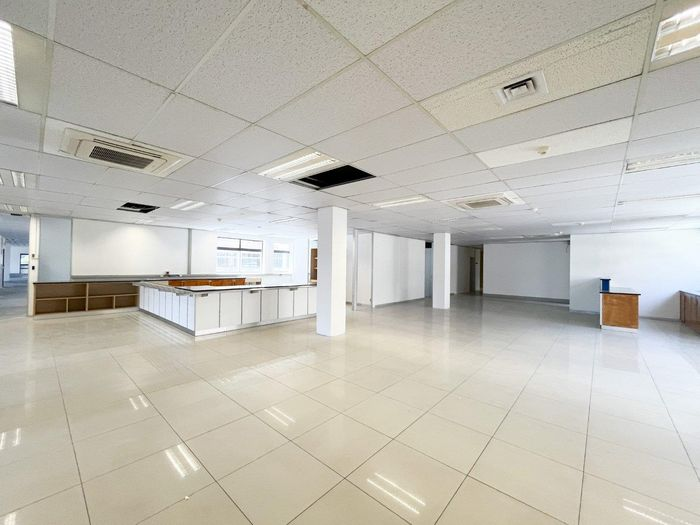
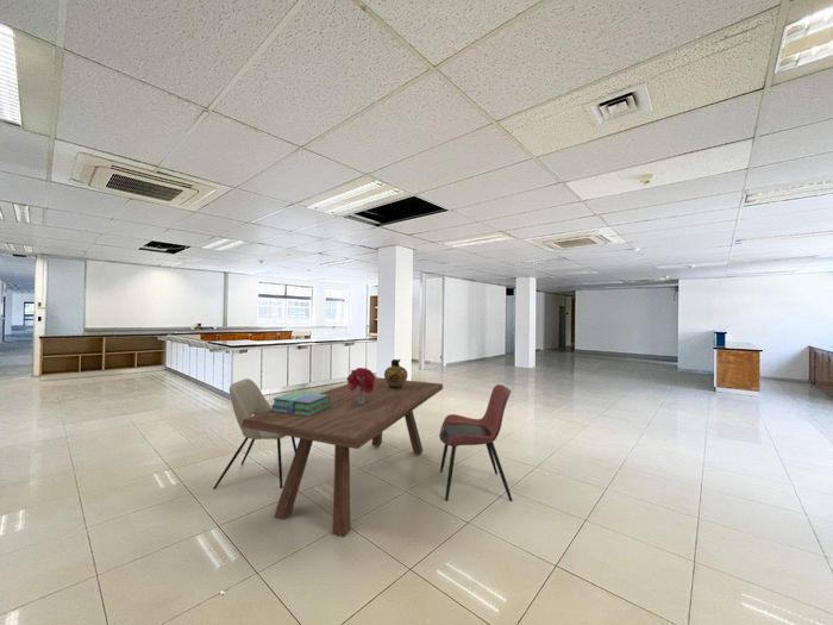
+ dining chair [438,383,513,502]
+ bouquet [345,367,376,404]
+ dining chair [212,377,298,490]
+ ceramic jug [383,358,409,388]
+ stack of books [270,390,331,415]
+ dining table [242,376,444,538]
